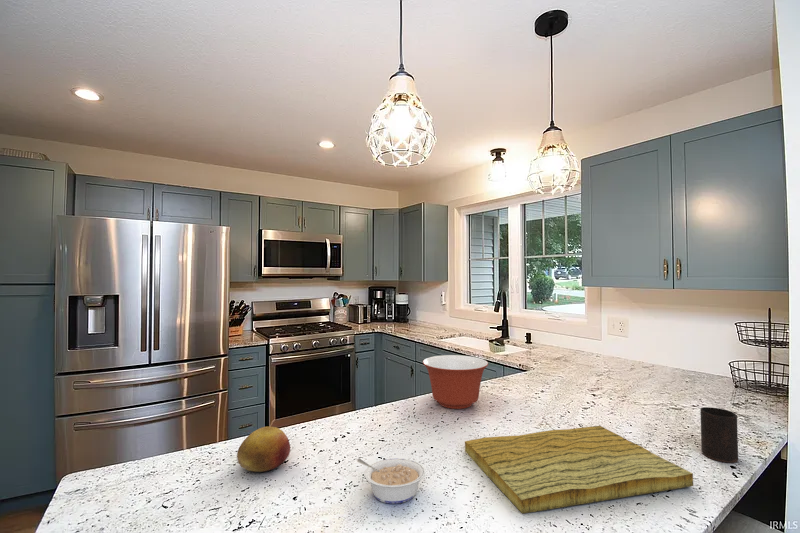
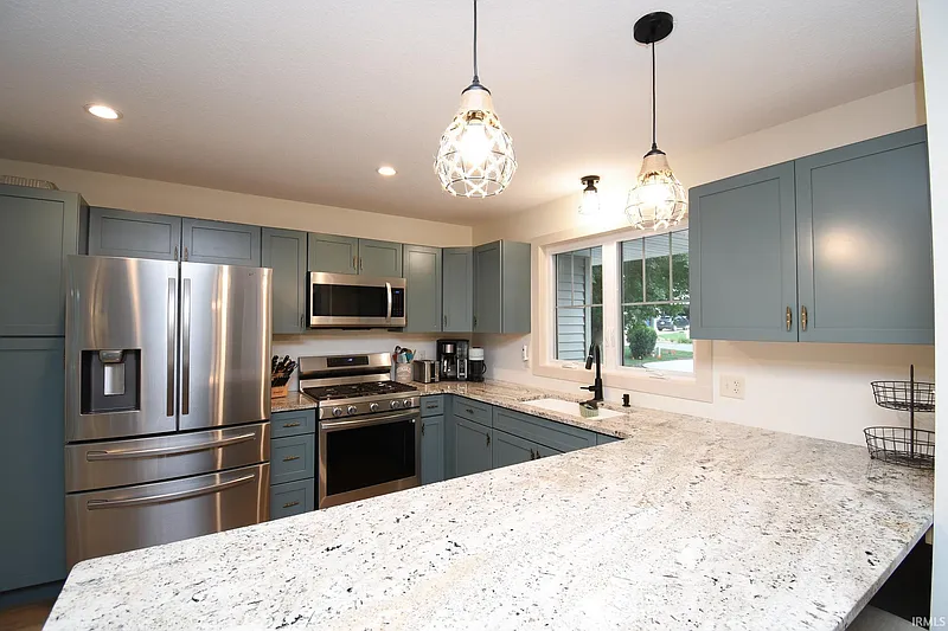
- mixing bowl [422,354,489,410]
- cup [699,406,739,464]
- legume [356,457,426,505]
- fruit [236,426,291,473]
- cutting board [464,425,694,515]
